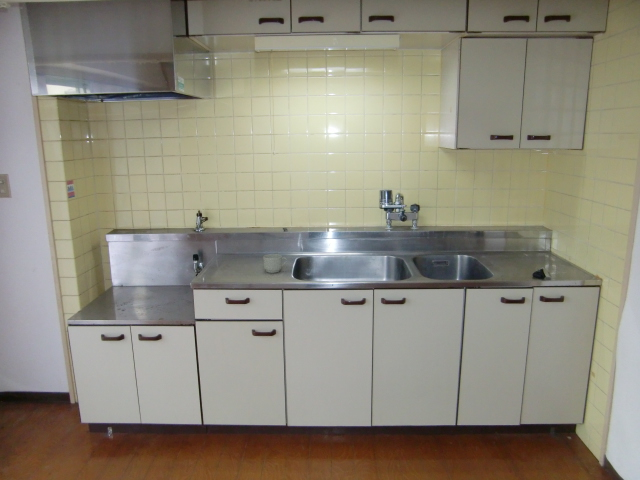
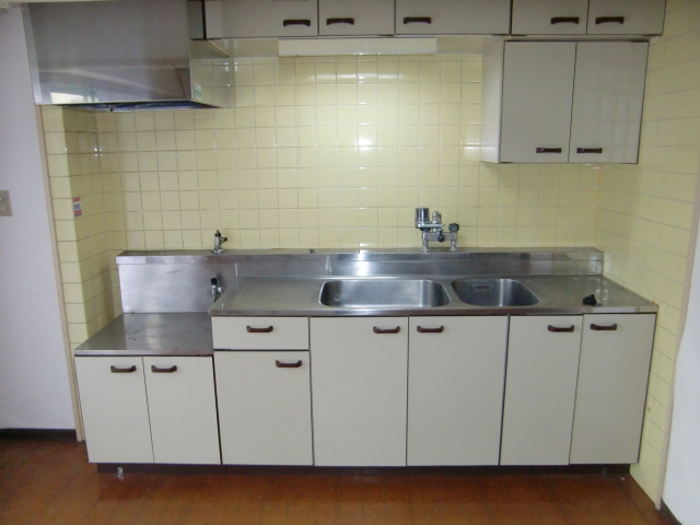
- mug [262,253,288,274]
